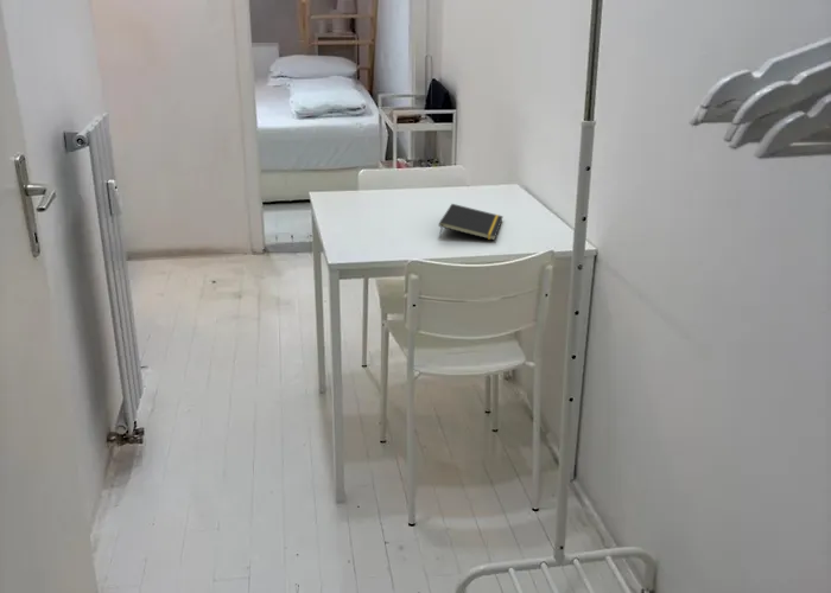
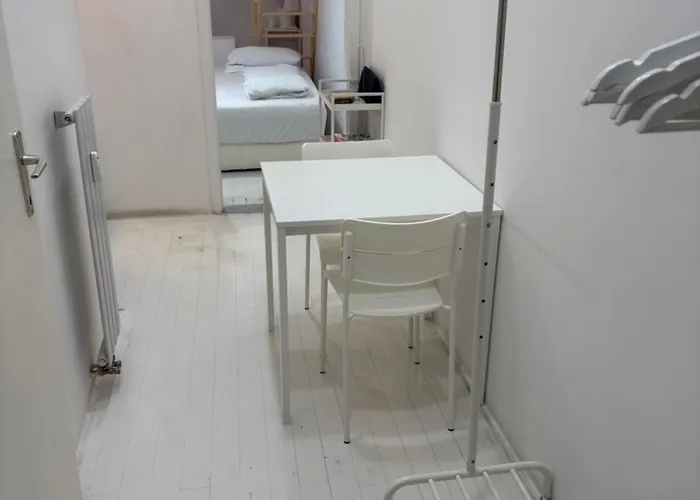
- notepad [438,203,505,242]
